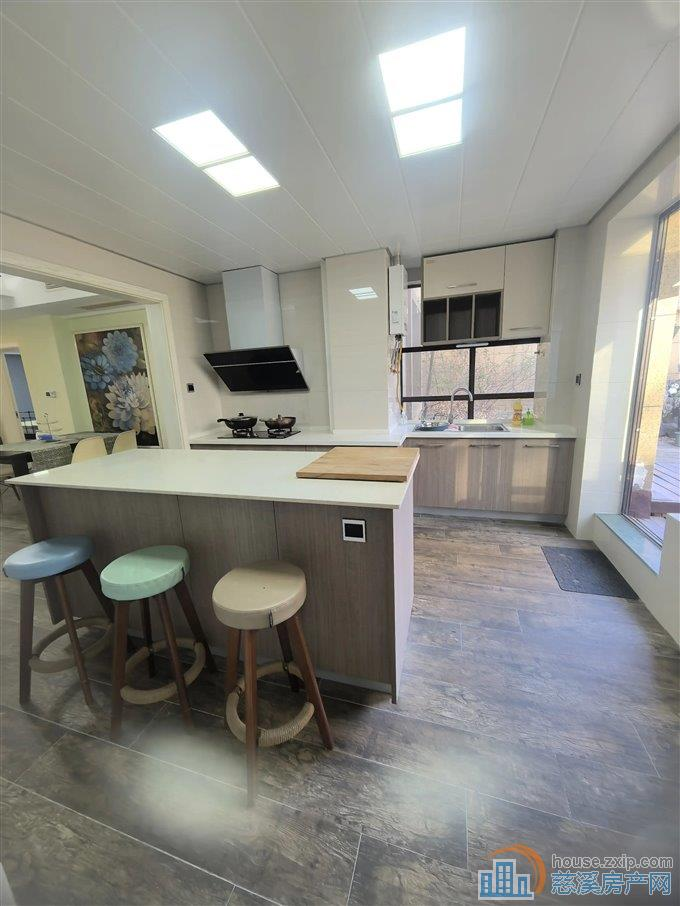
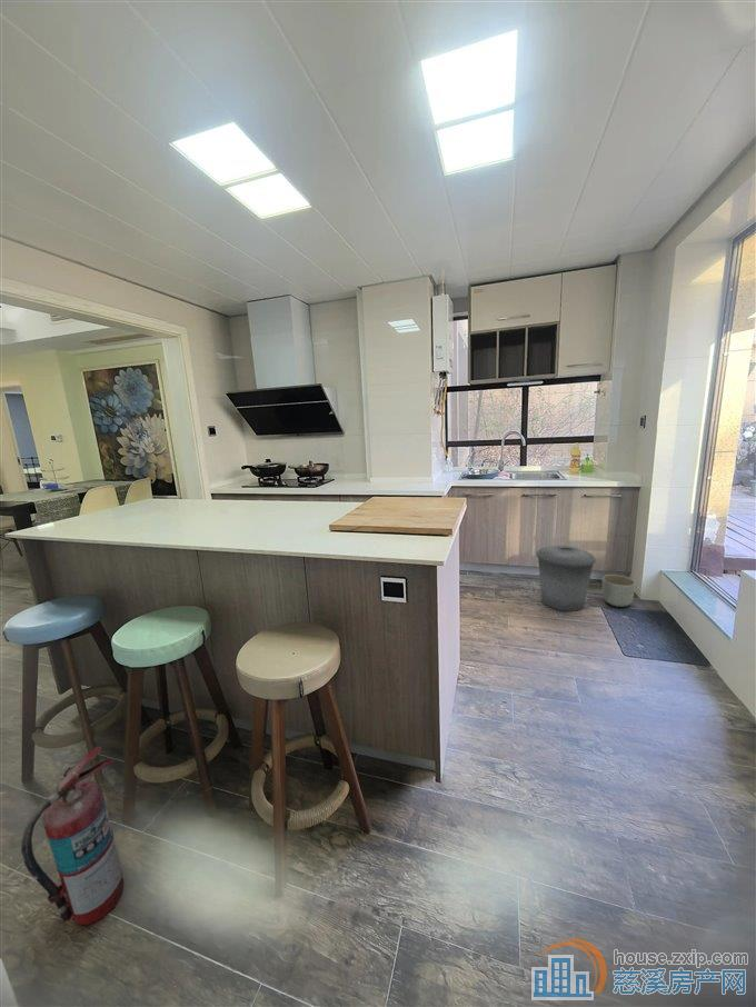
+ trash can [536,545,597,612]
+ fire extinguisher [20,746,125,926]
+ planter [601,574,637,608]
